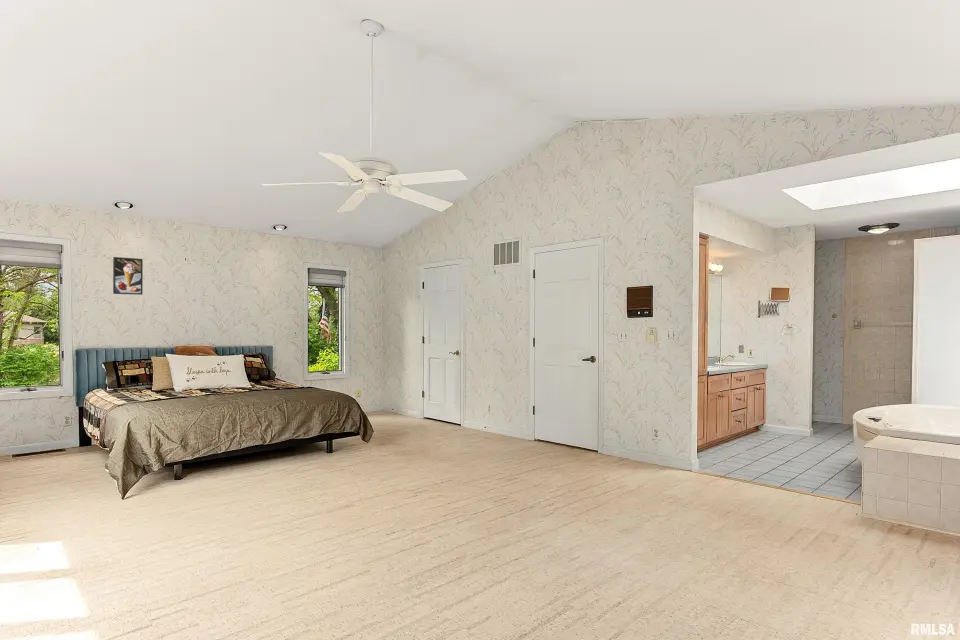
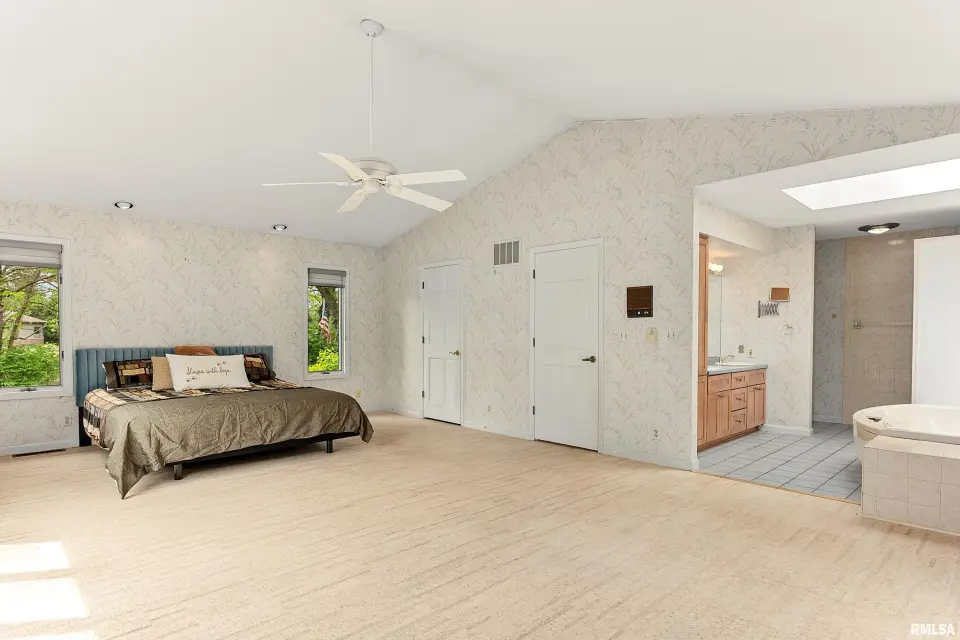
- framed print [112,256,144,296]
